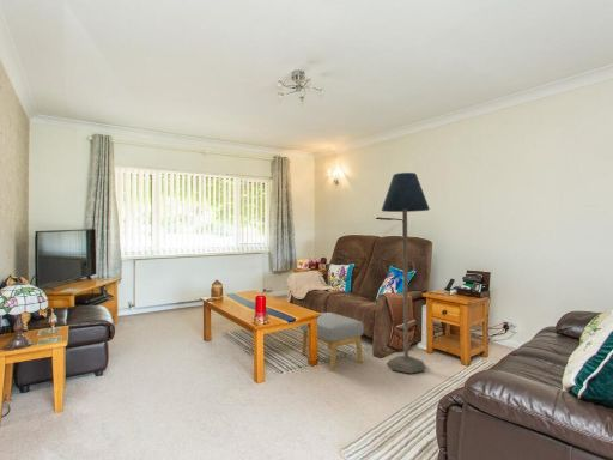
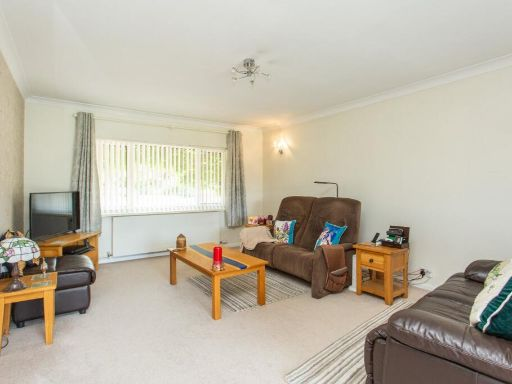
- footstool [299,311,365,371]
- floor lamp [381,171,431,375]
